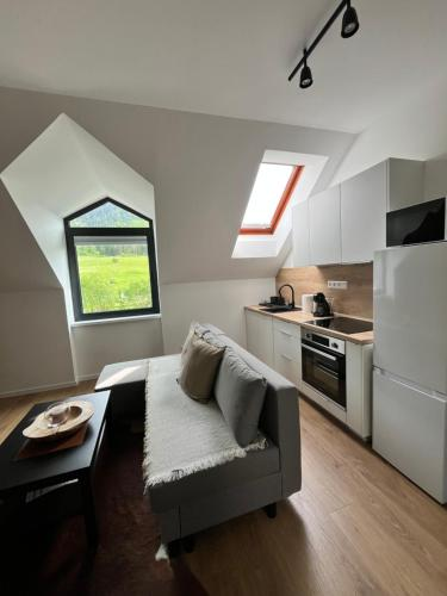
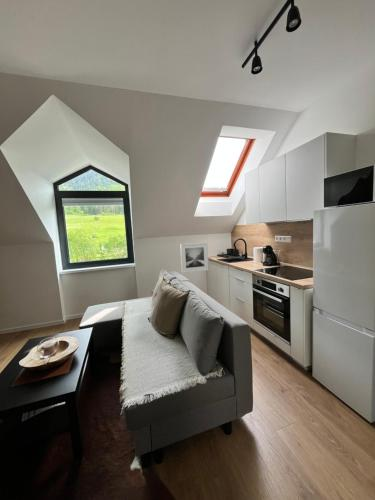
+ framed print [179,242,210,274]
